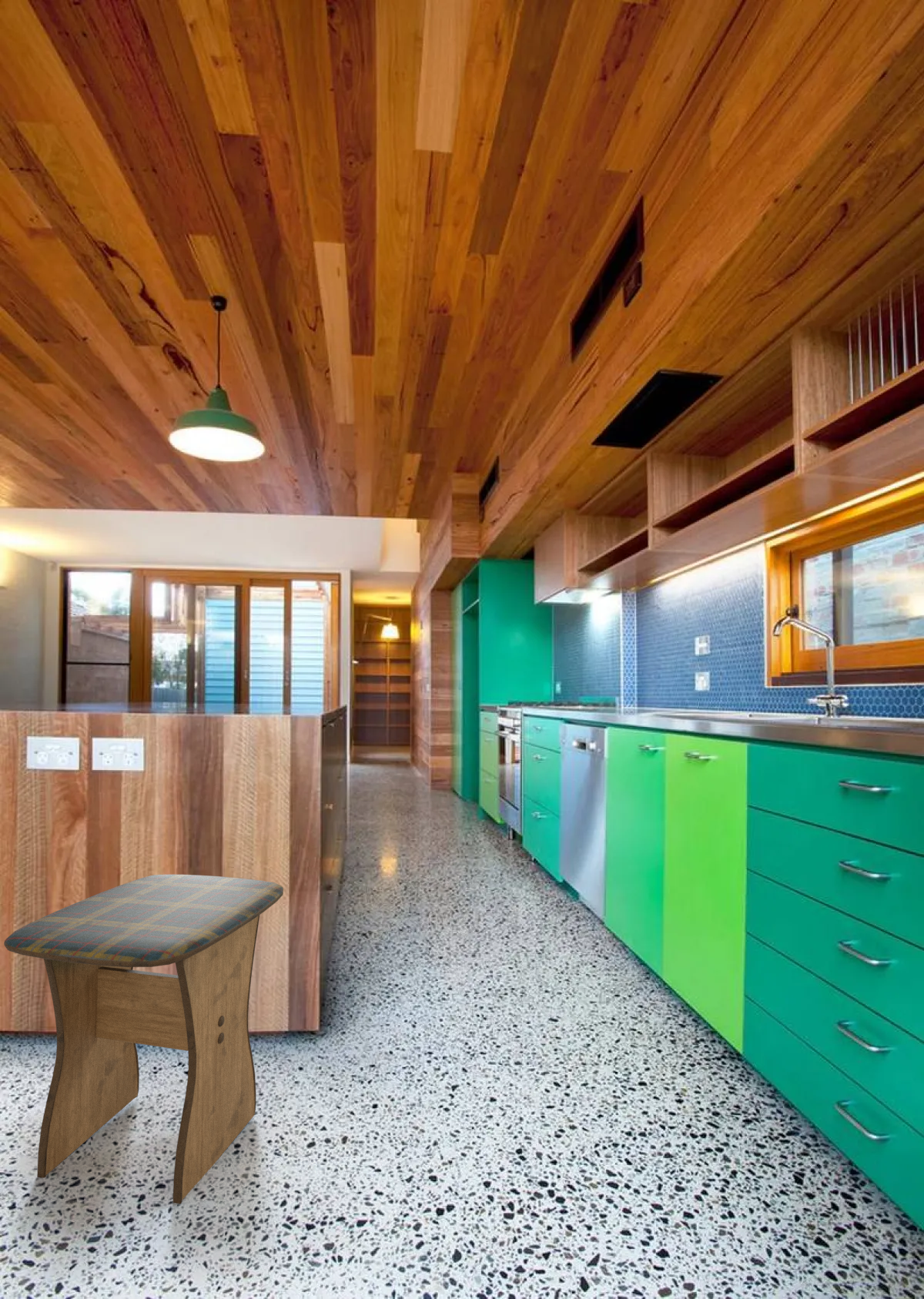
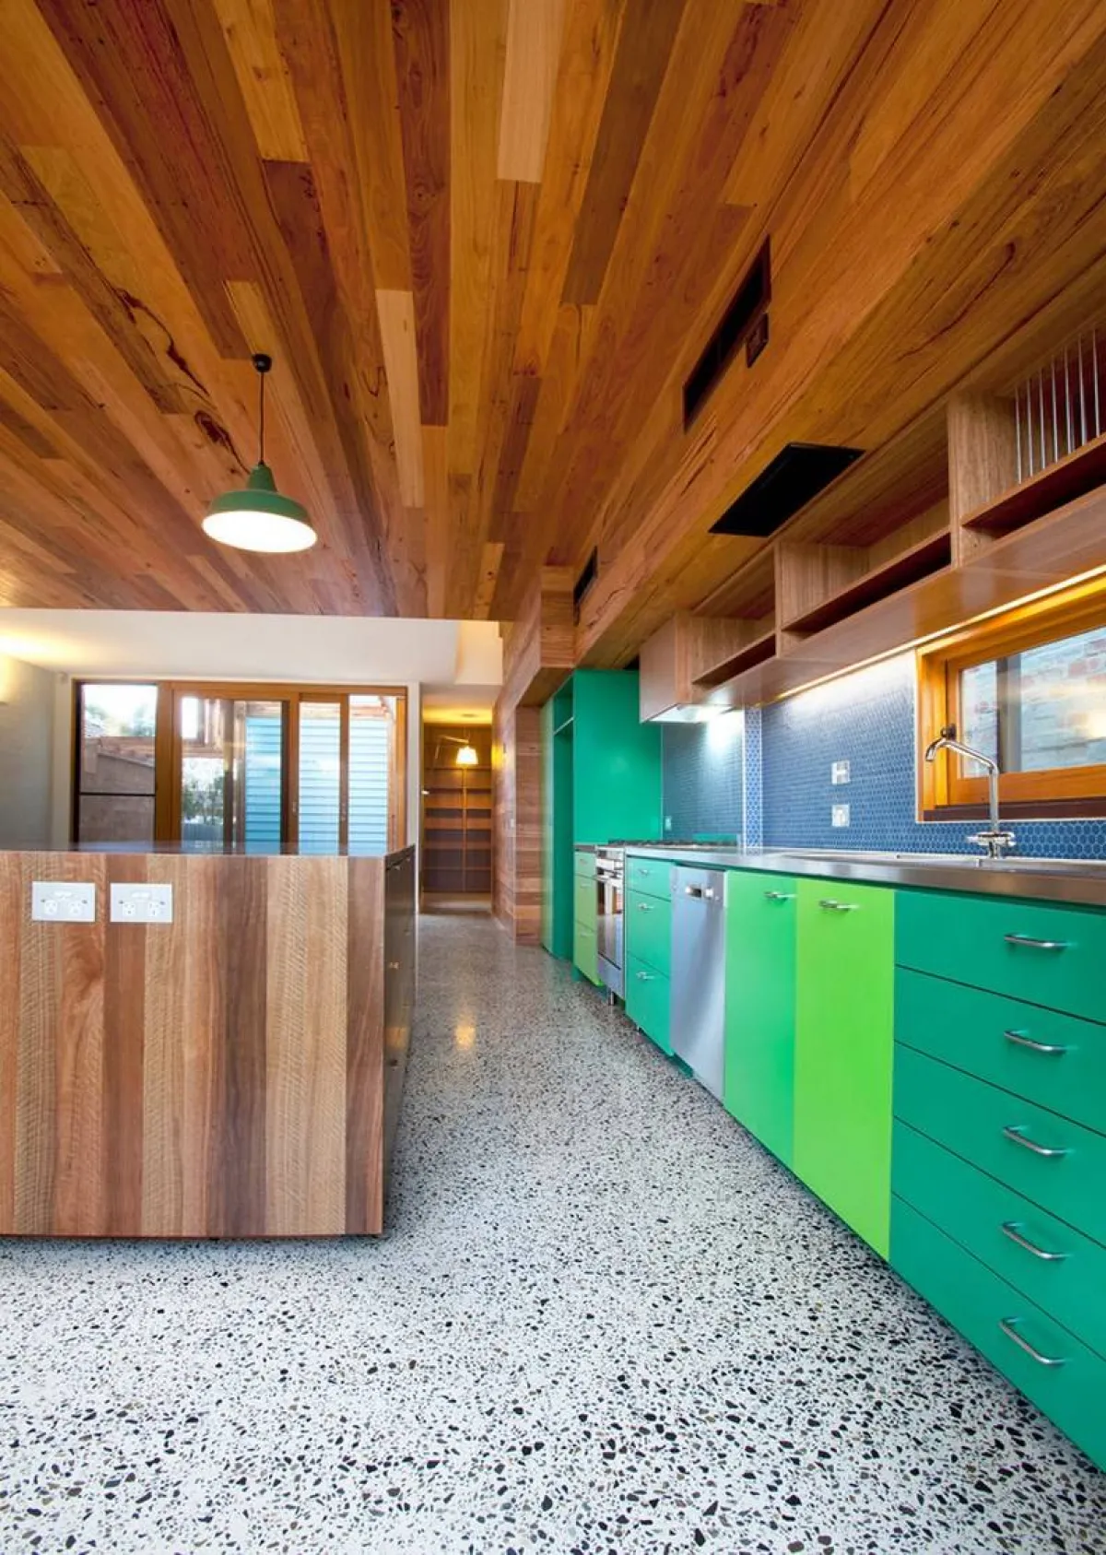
- stool [3,874,284,1204]
